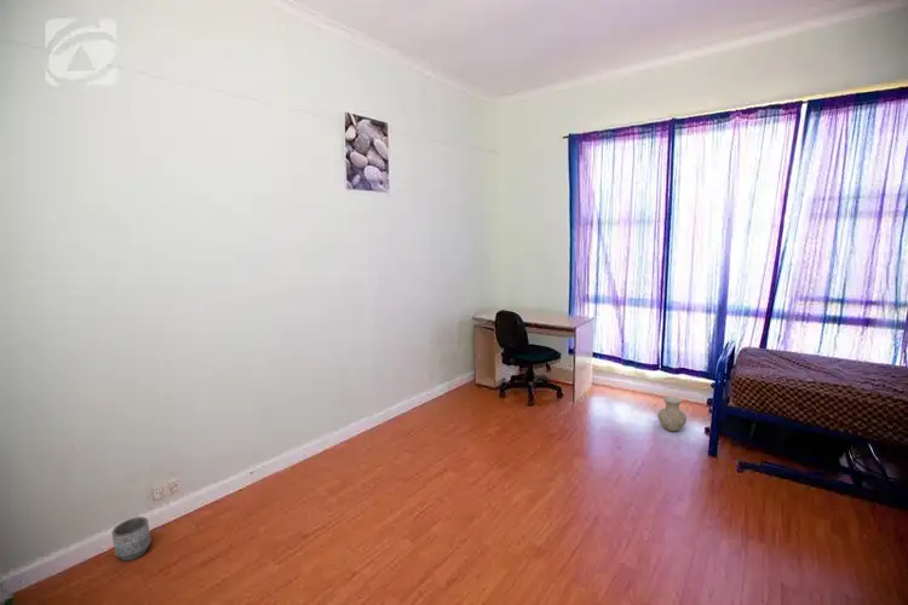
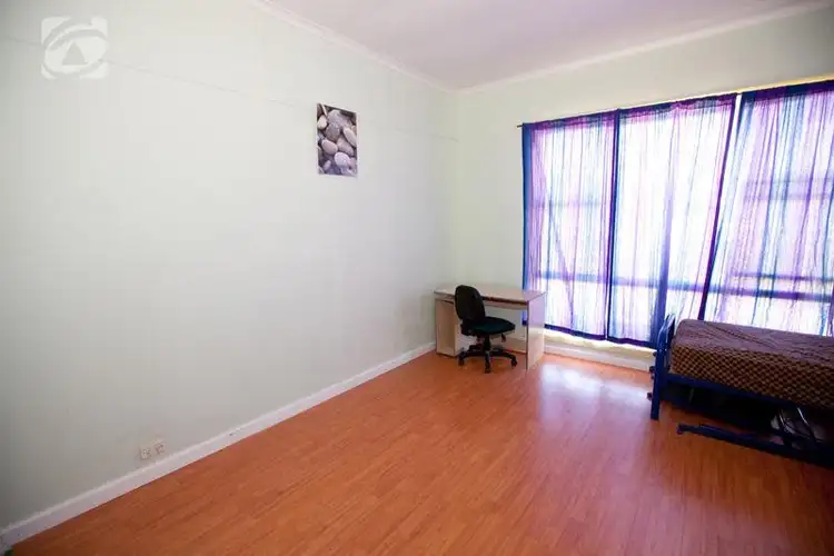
- vase [656,396,688,432]
- planter [111,515,151,561]
